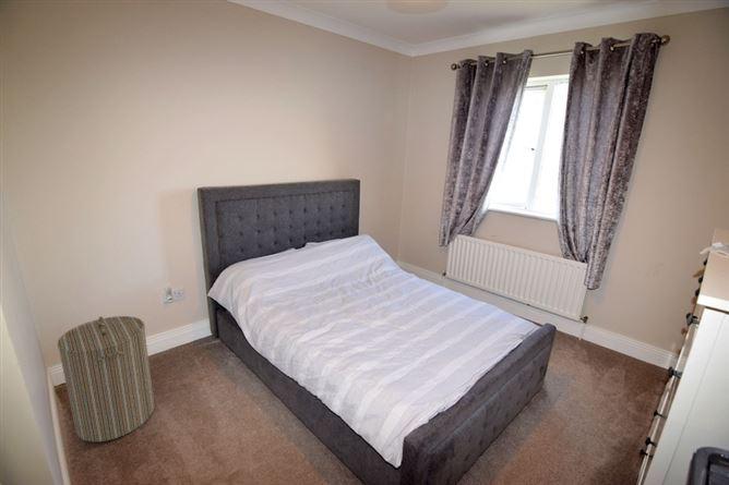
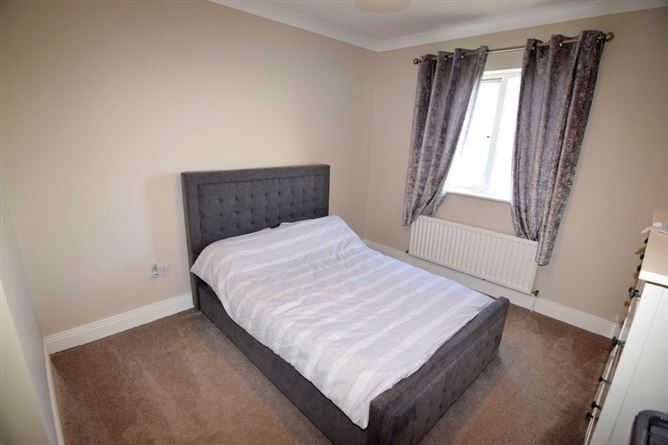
- laundry hamper [57,315,156,442]
